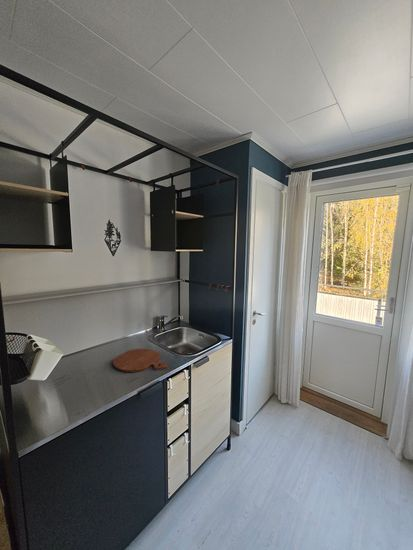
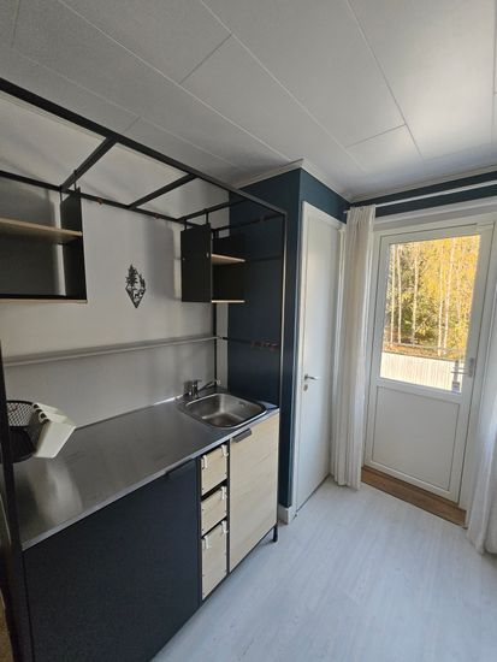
- cutting board [112,348,169,373]
